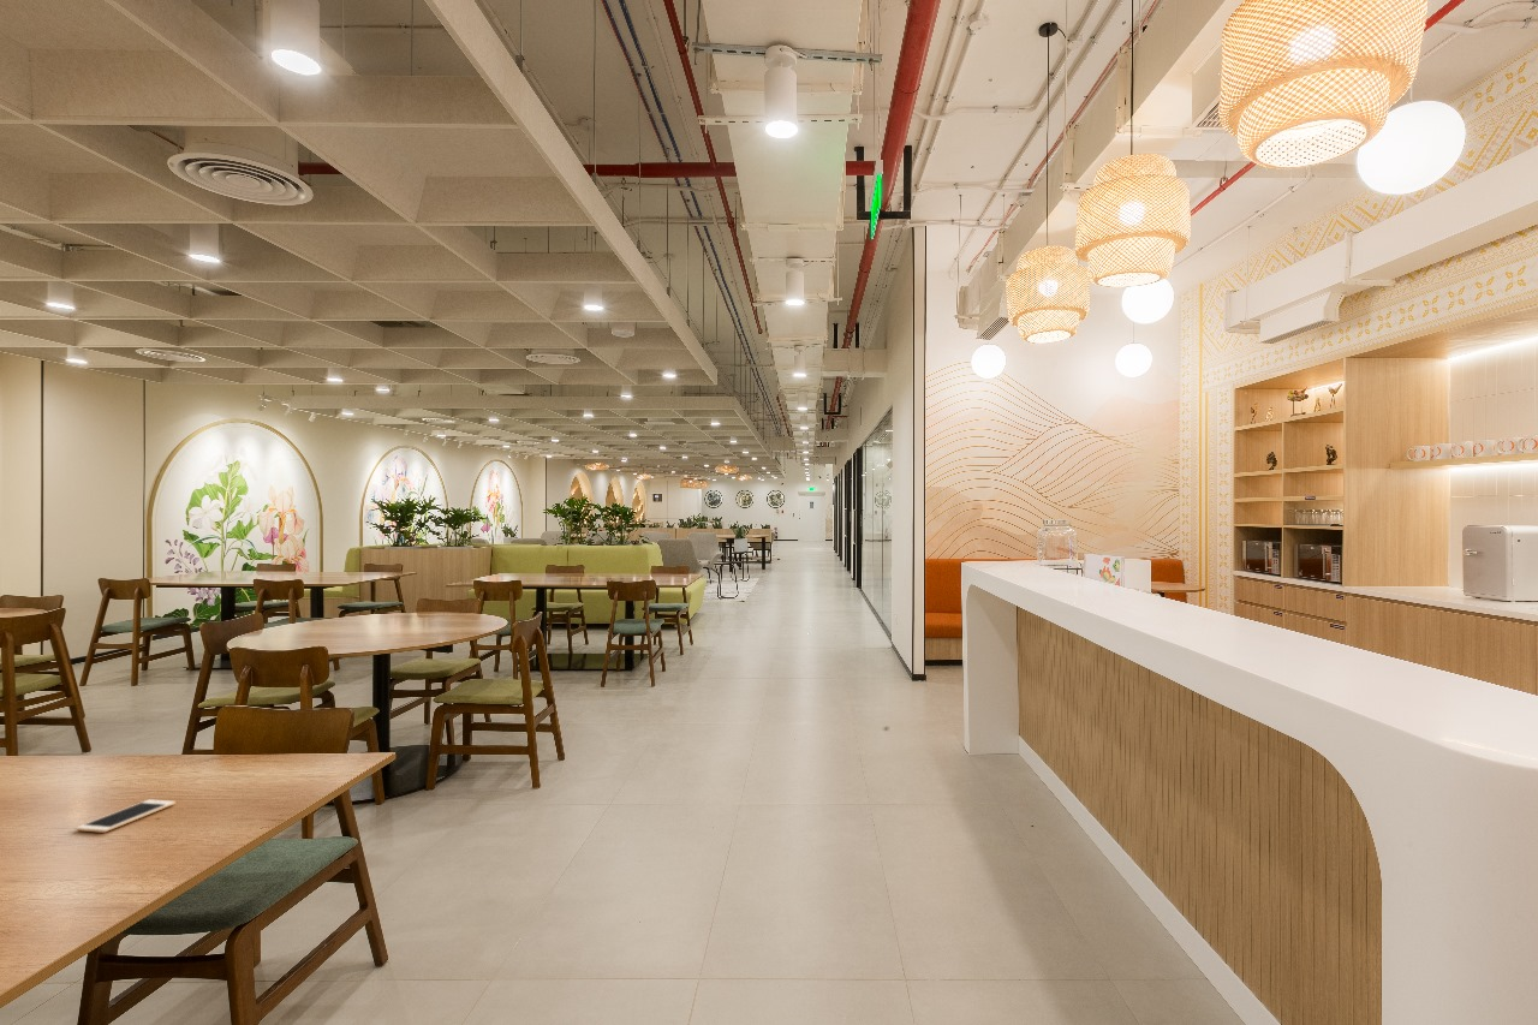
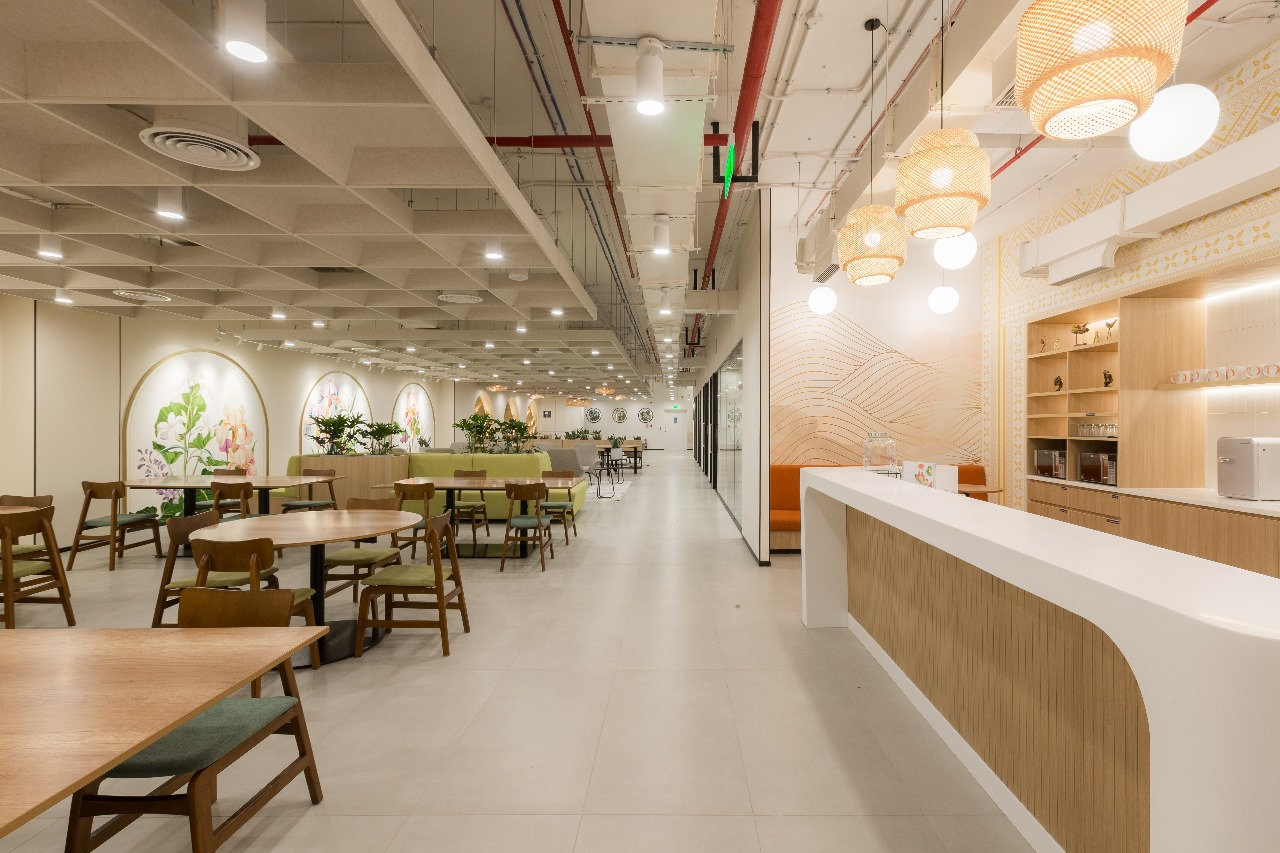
- cell phone [76,798,177,834]
